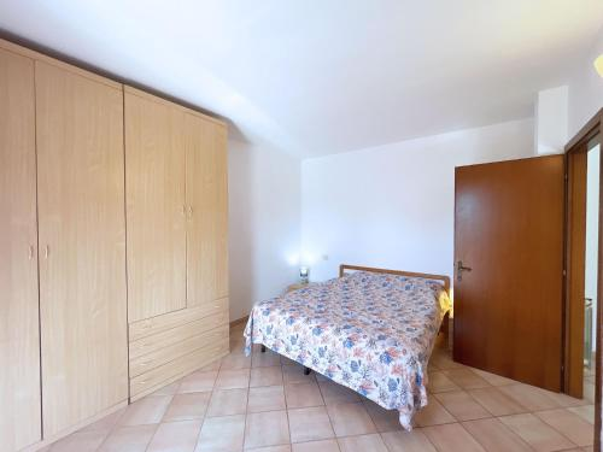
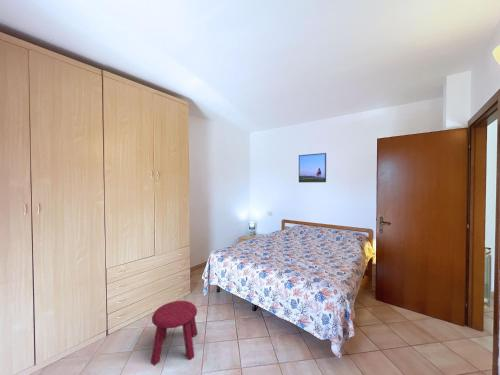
+ stool [150,300,199,367]
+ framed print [298,152,327,183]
